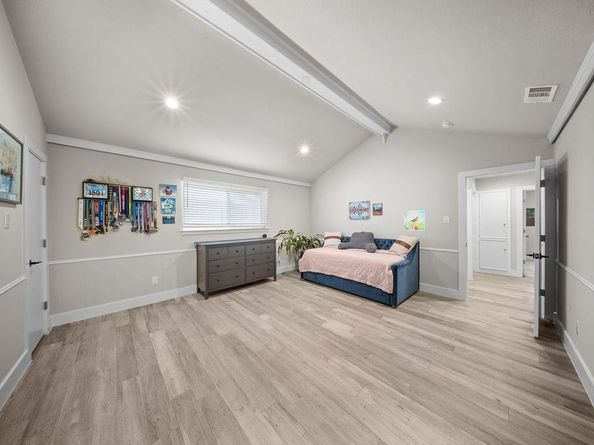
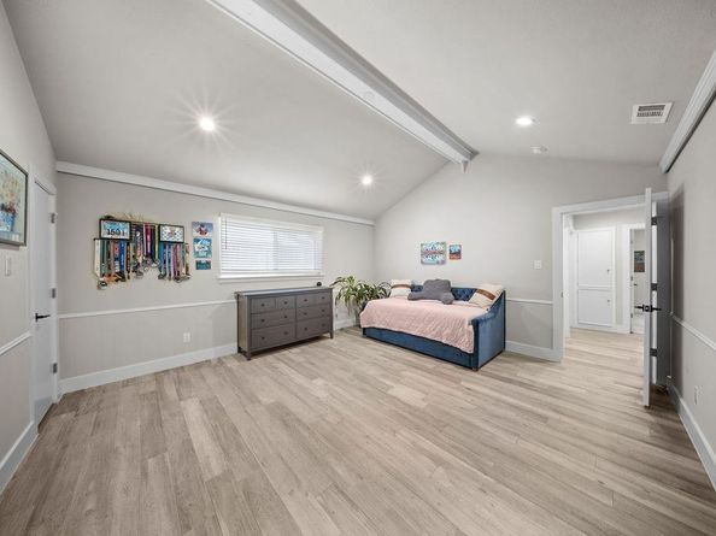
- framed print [403,209,426,231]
